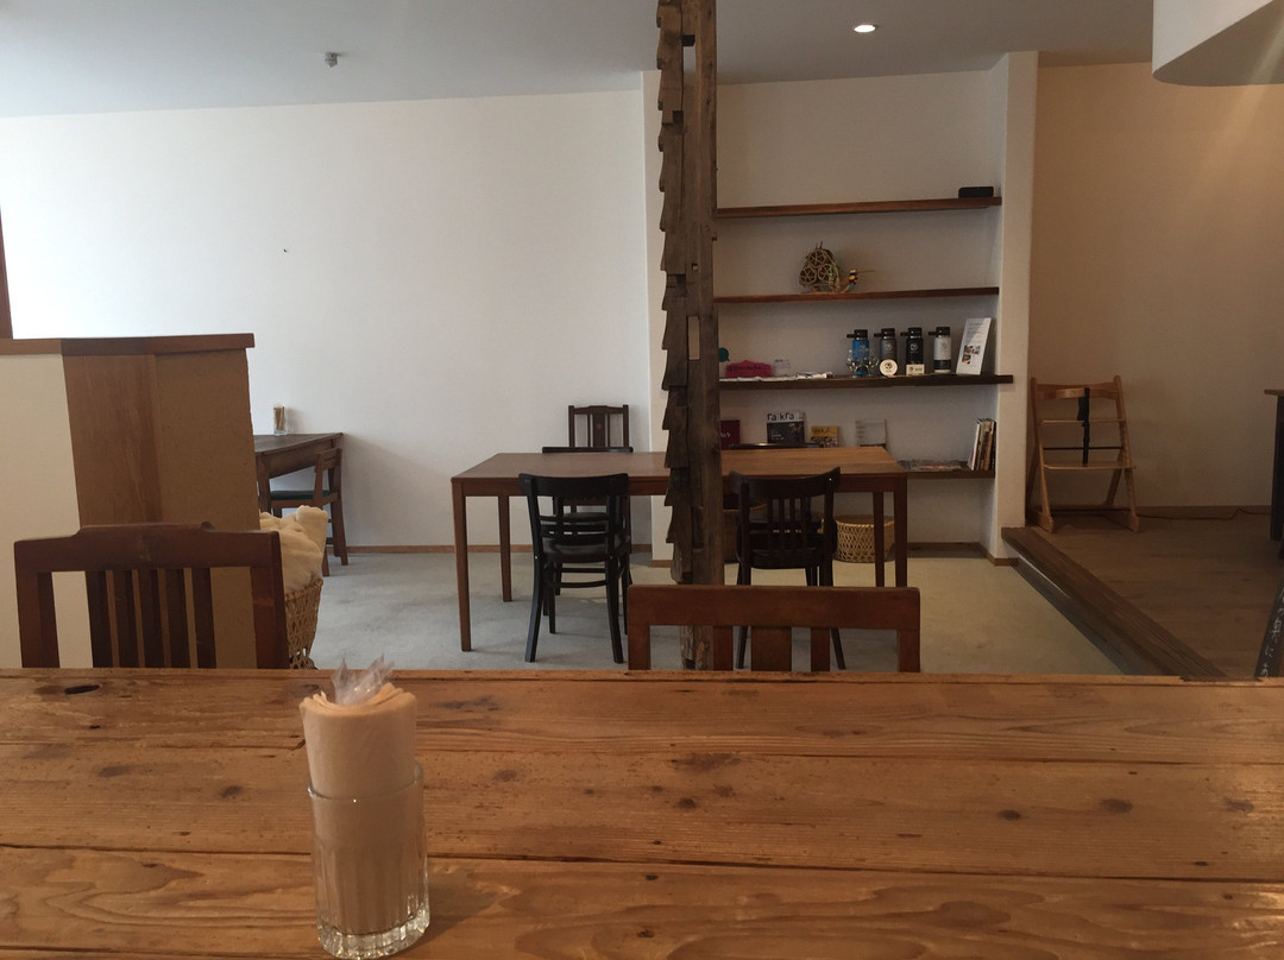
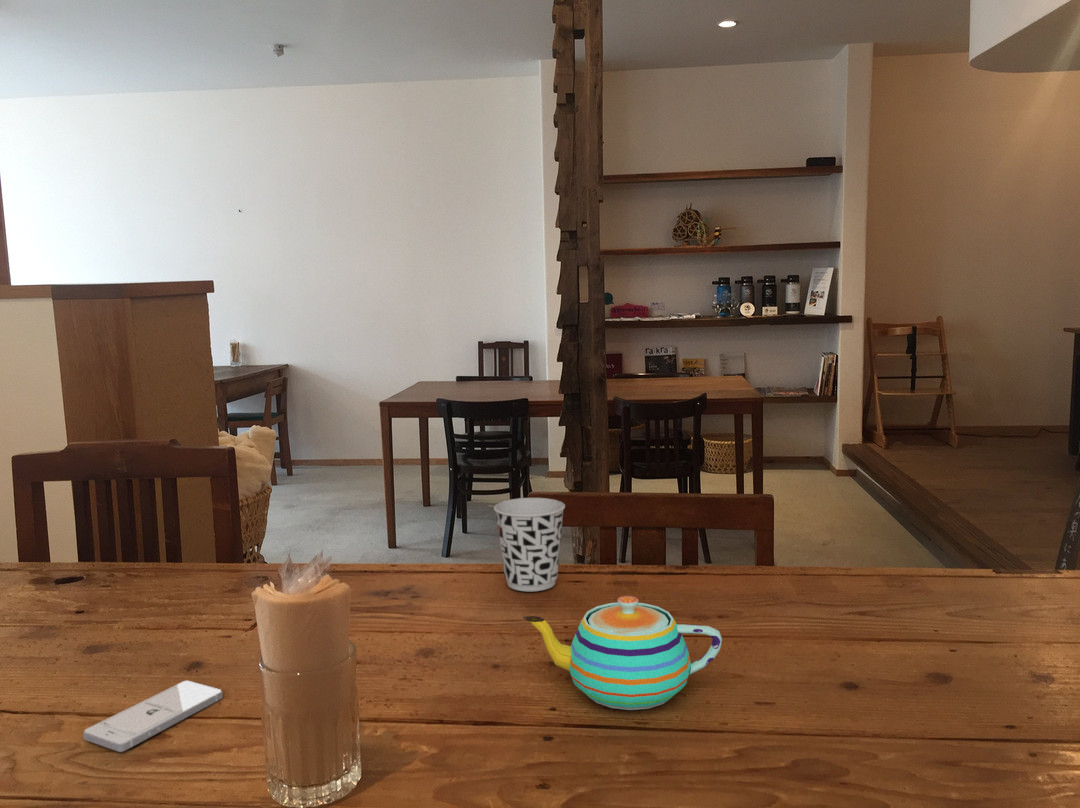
+ cup [493,497,566,592]
+ smartphone [82,680,224,753]
+ teapot [522,595,723,711]
